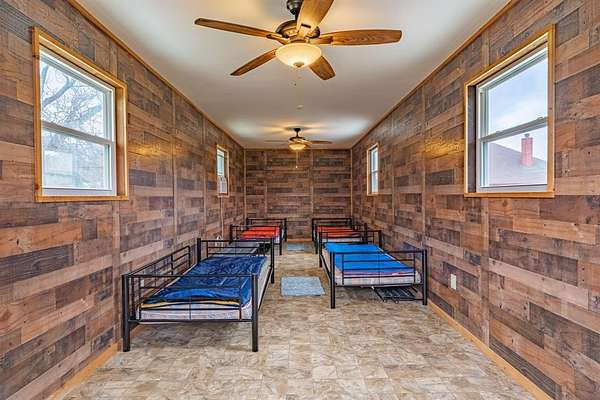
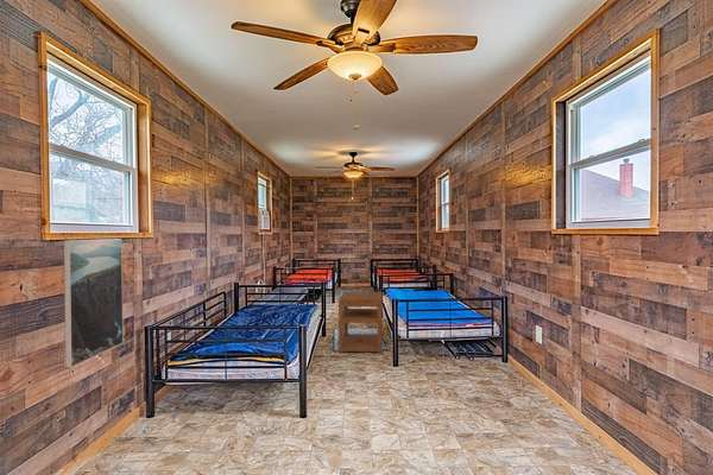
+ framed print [63,238,125,369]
+ nightstand [337,291,384,354]
